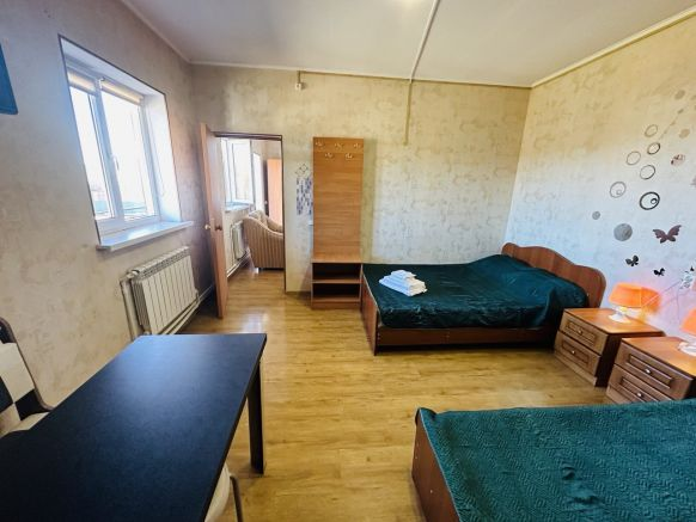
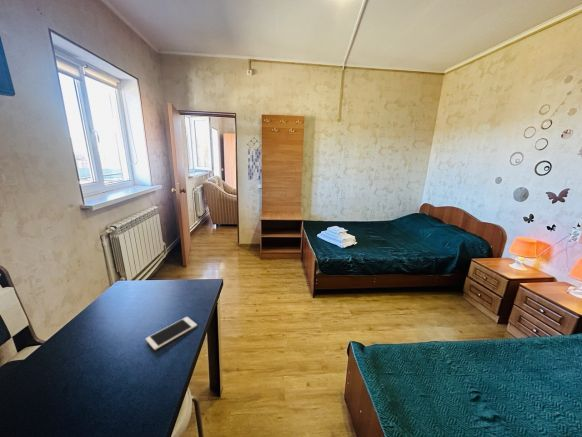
+ cell phone [145,316,198,351]
